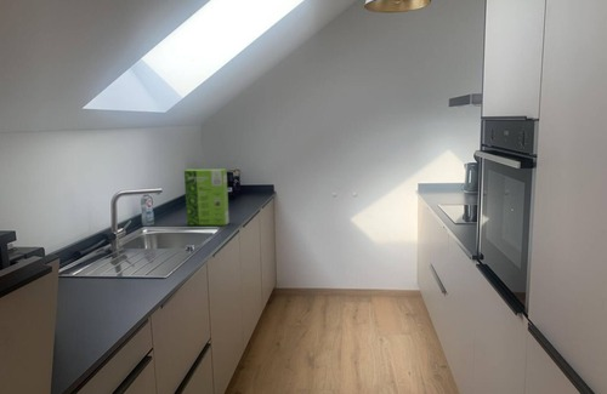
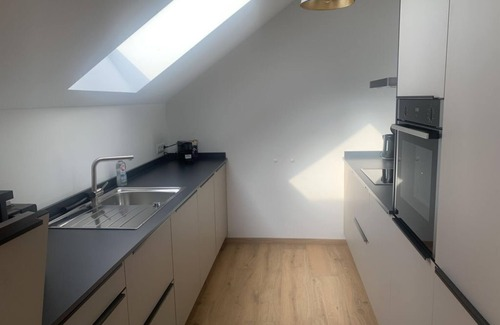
- cake mix box [183,169,229,225]
